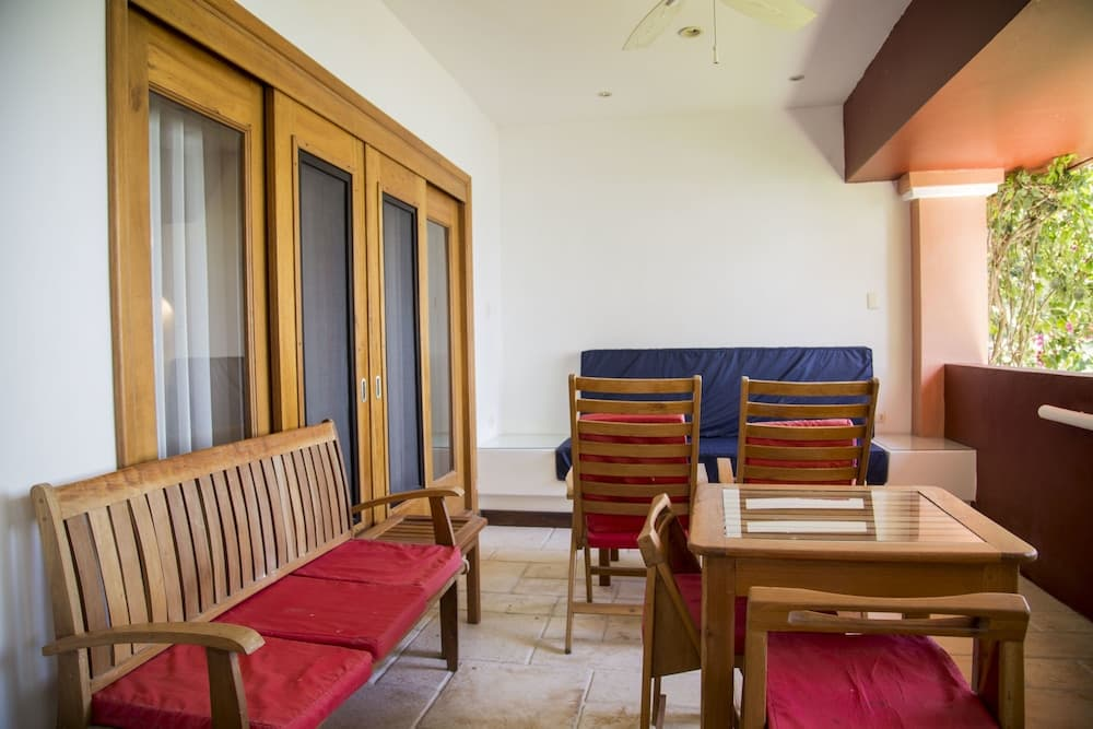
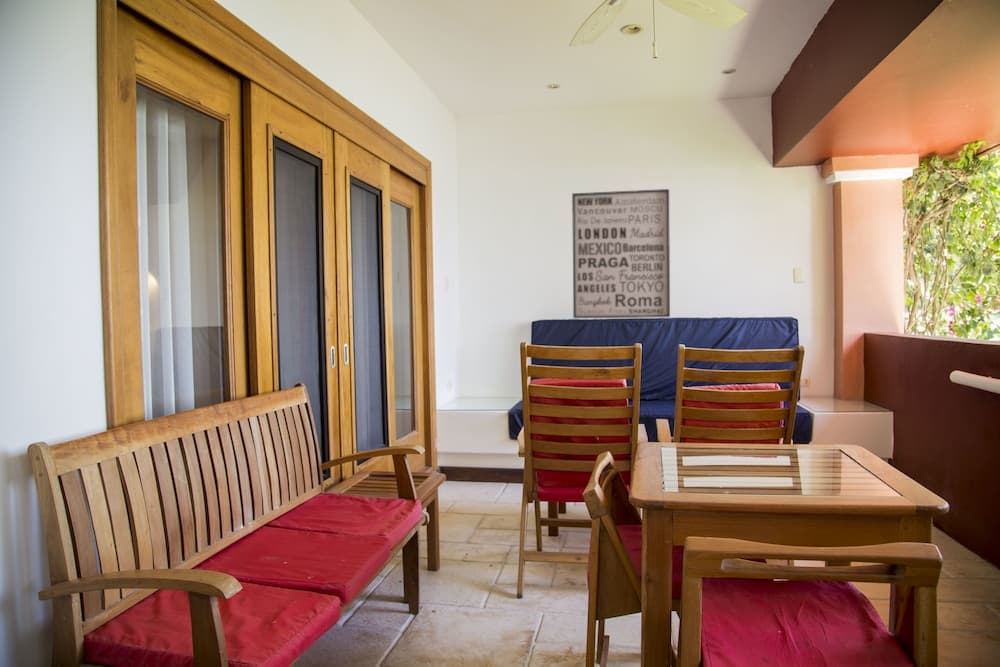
+ wall art [571,188,671,319]
